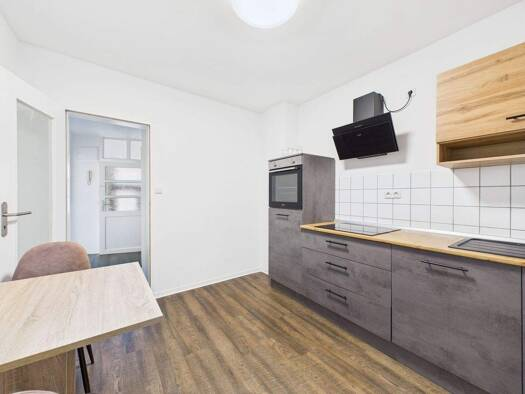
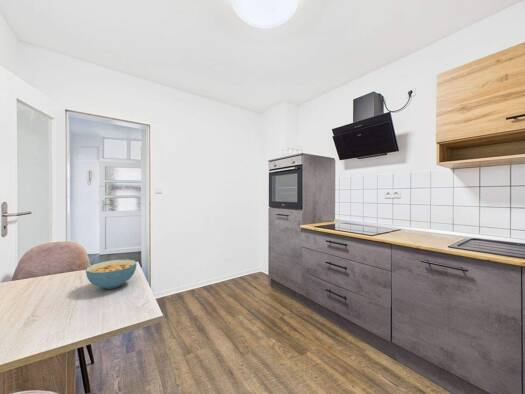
+ cereal bowl [85,259,138,290]
